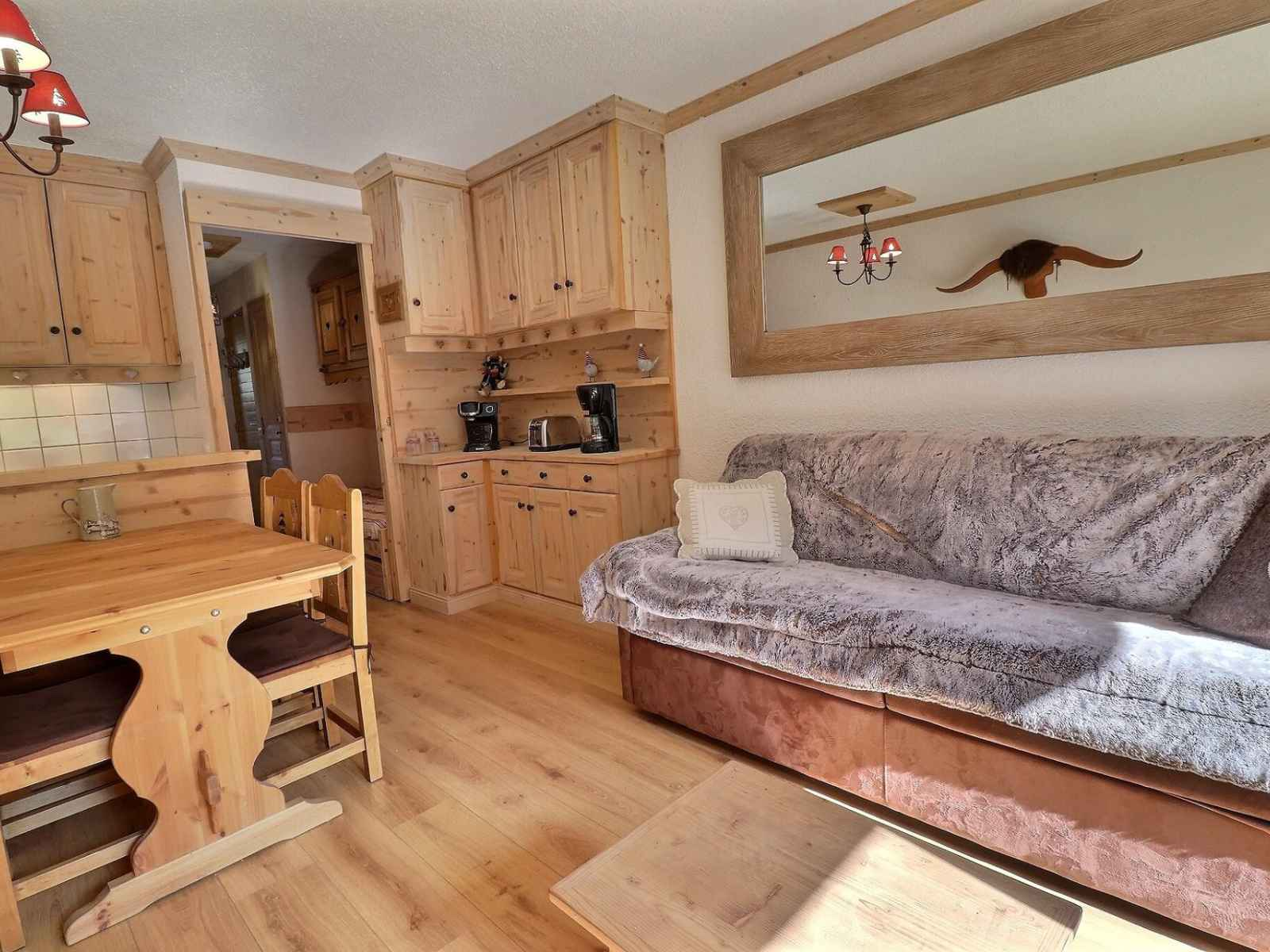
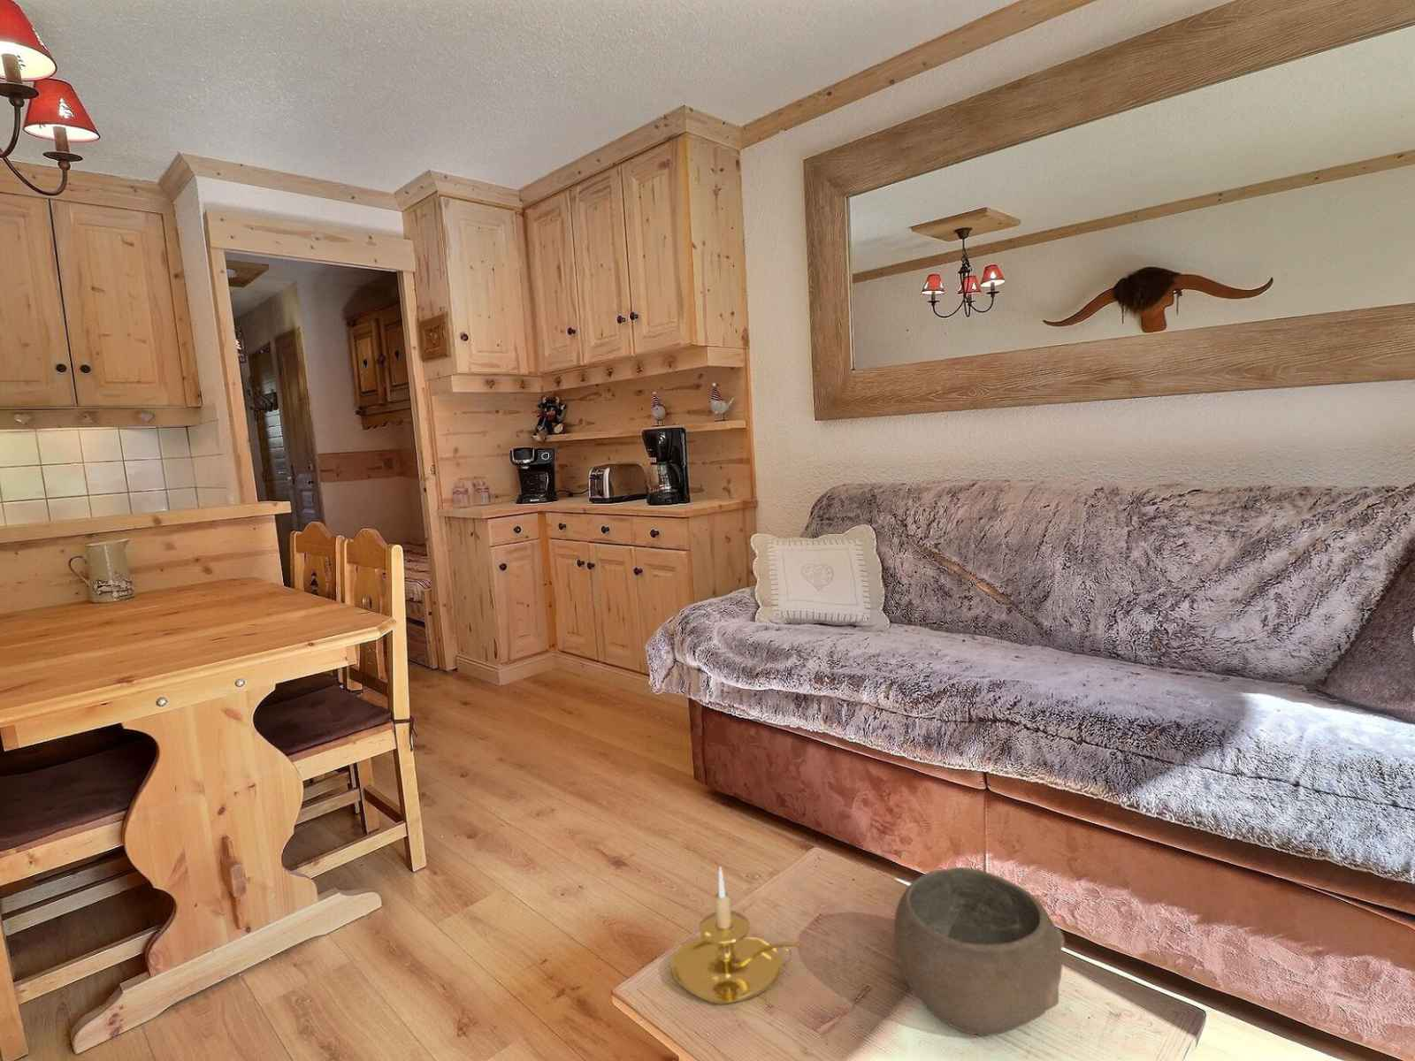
+ bowl [894,866,1065,1036]
+ candle holder [670,866,801,1005]
